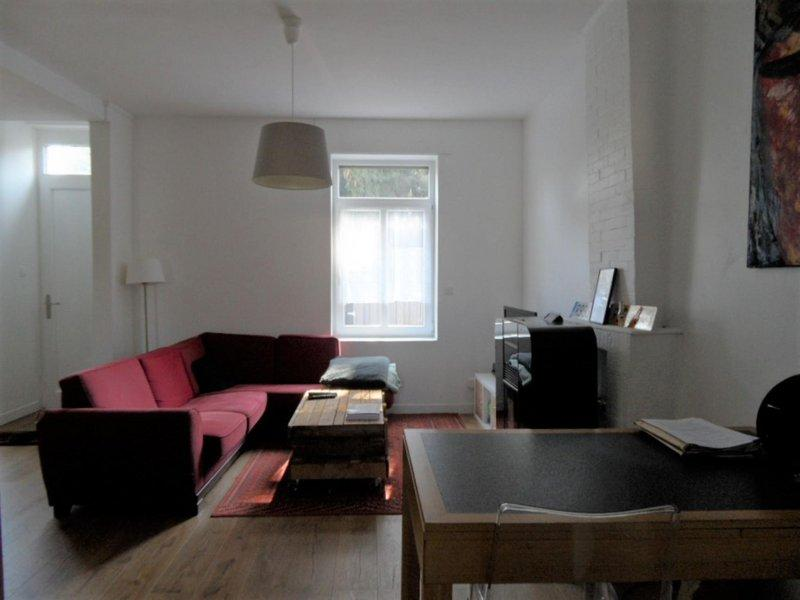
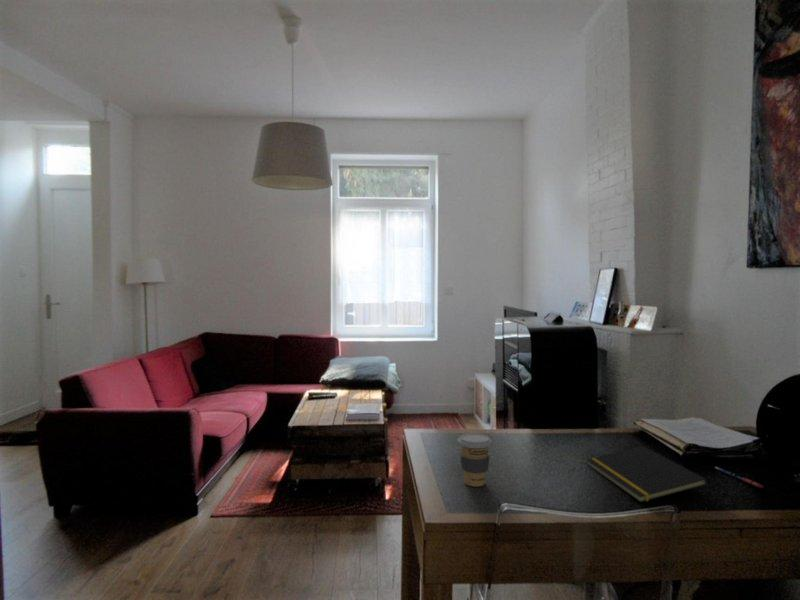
+ notepad [586,445,709,503]
+ pen [714,466,765,489]
+ coffee cup [457,432,493,488]
